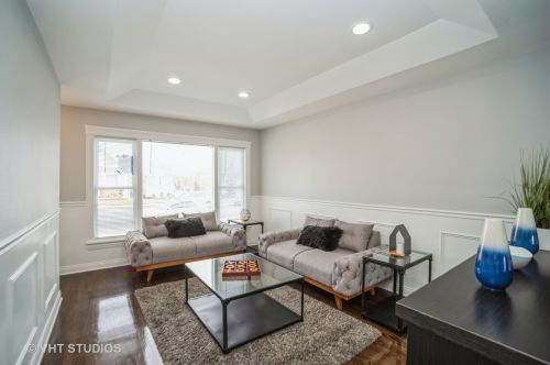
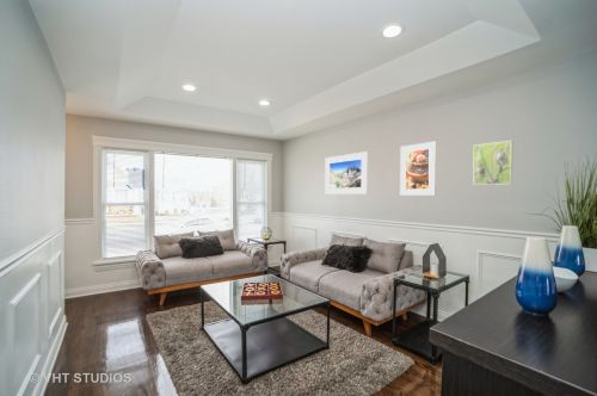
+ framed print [324,150,369,196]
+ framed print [472,140,513,186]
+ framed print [399,141,437,197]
